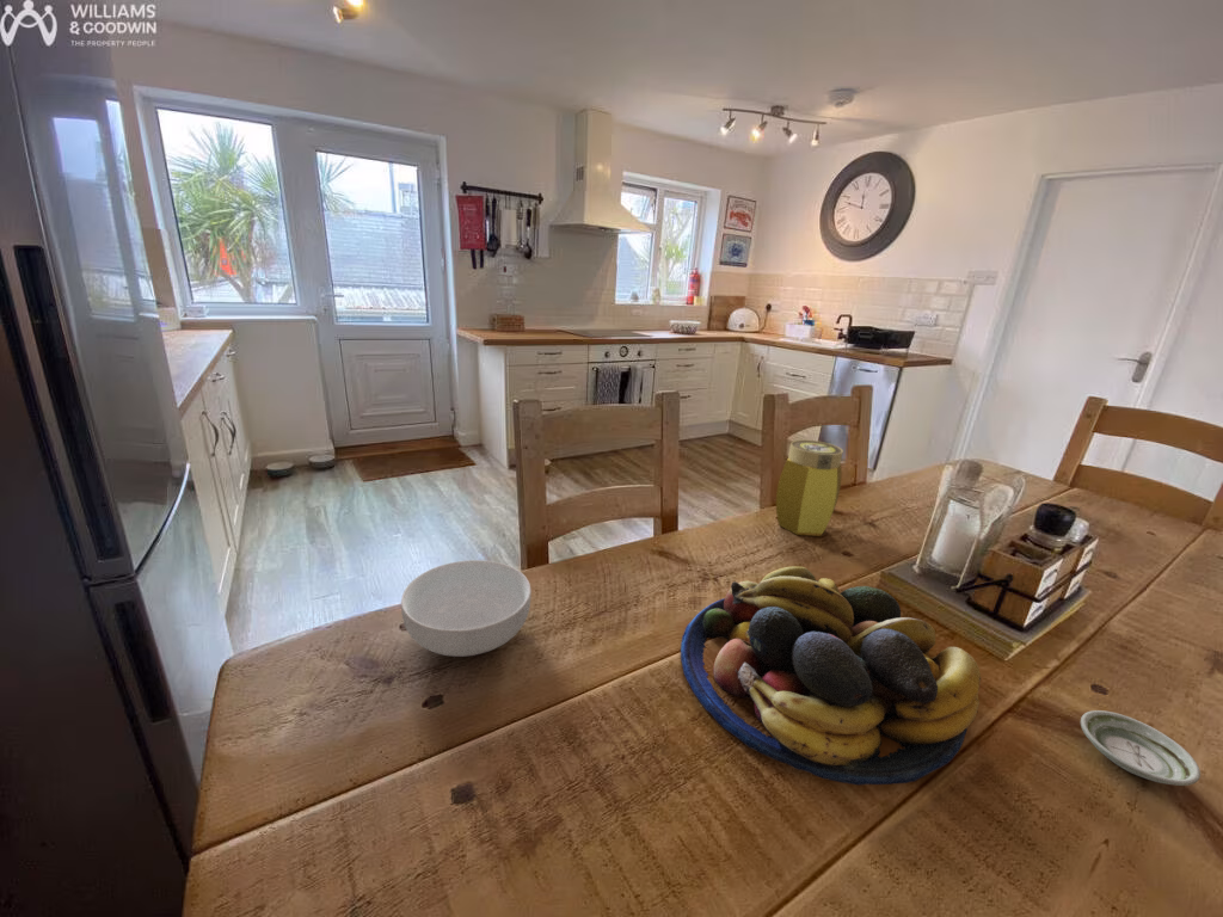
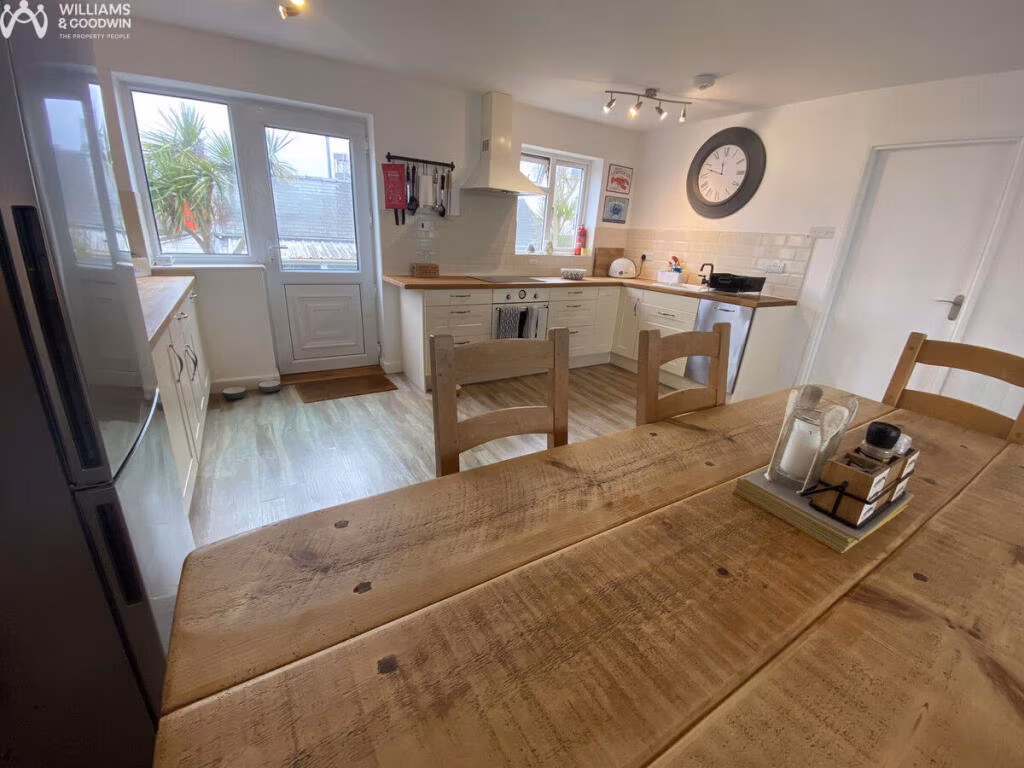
- saucer [1080,709,1202,787]
- jar [775,439,844,537]
- fruit bowl [680,565,983,786]
- cereal bowl [400,559,533,658]
